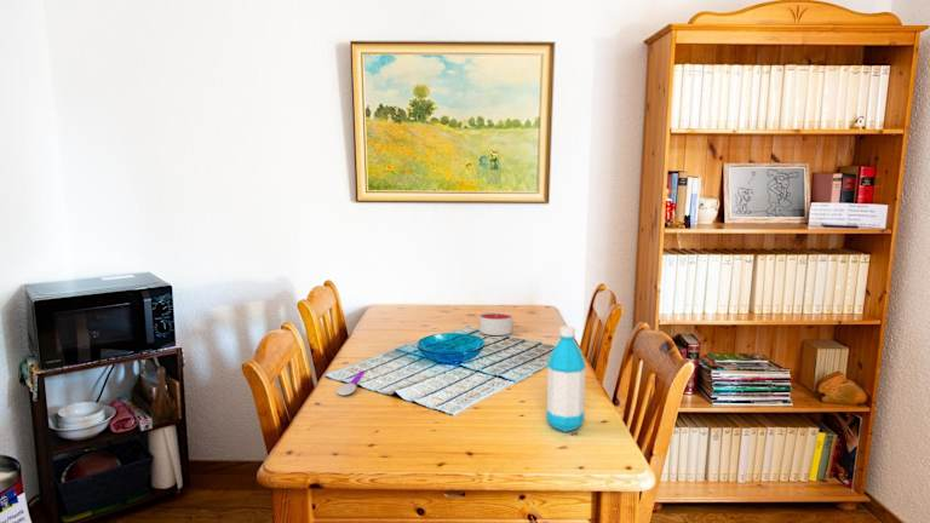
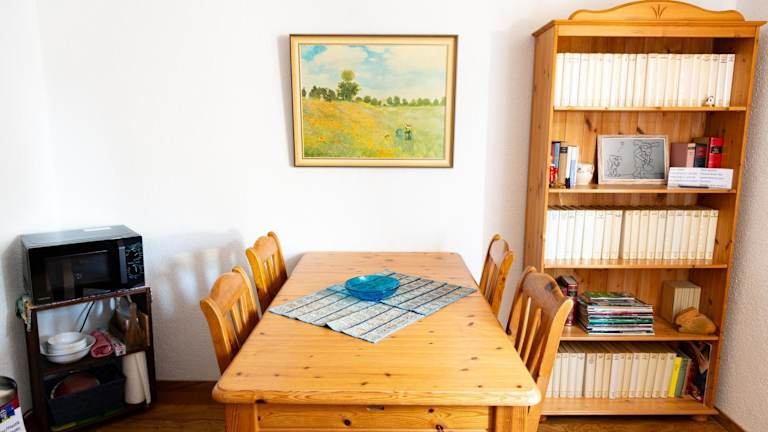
- water bottle [545,324,587,433]
- candle [478,311,513,337]
- spoon [335,369,366,396]
